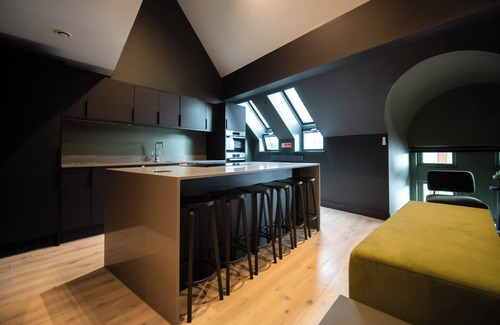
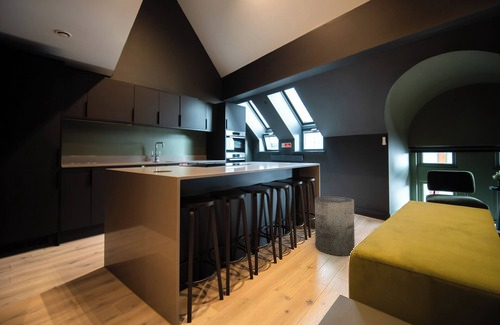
+ trash can [314,196,356,257]
